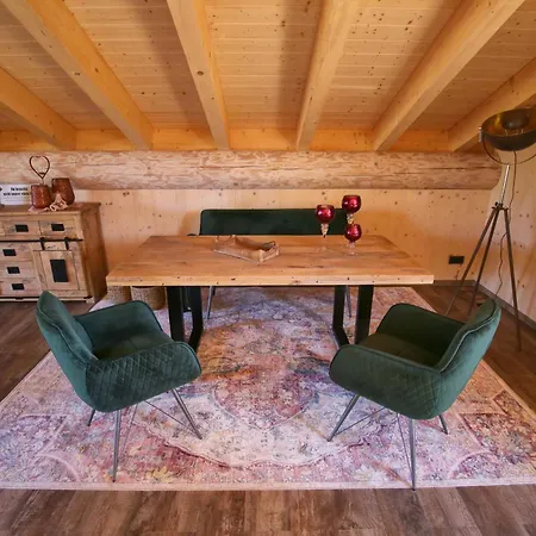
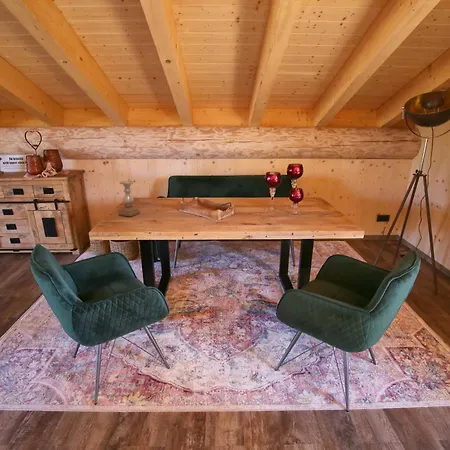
+ candle holder [118,180,141,217]
